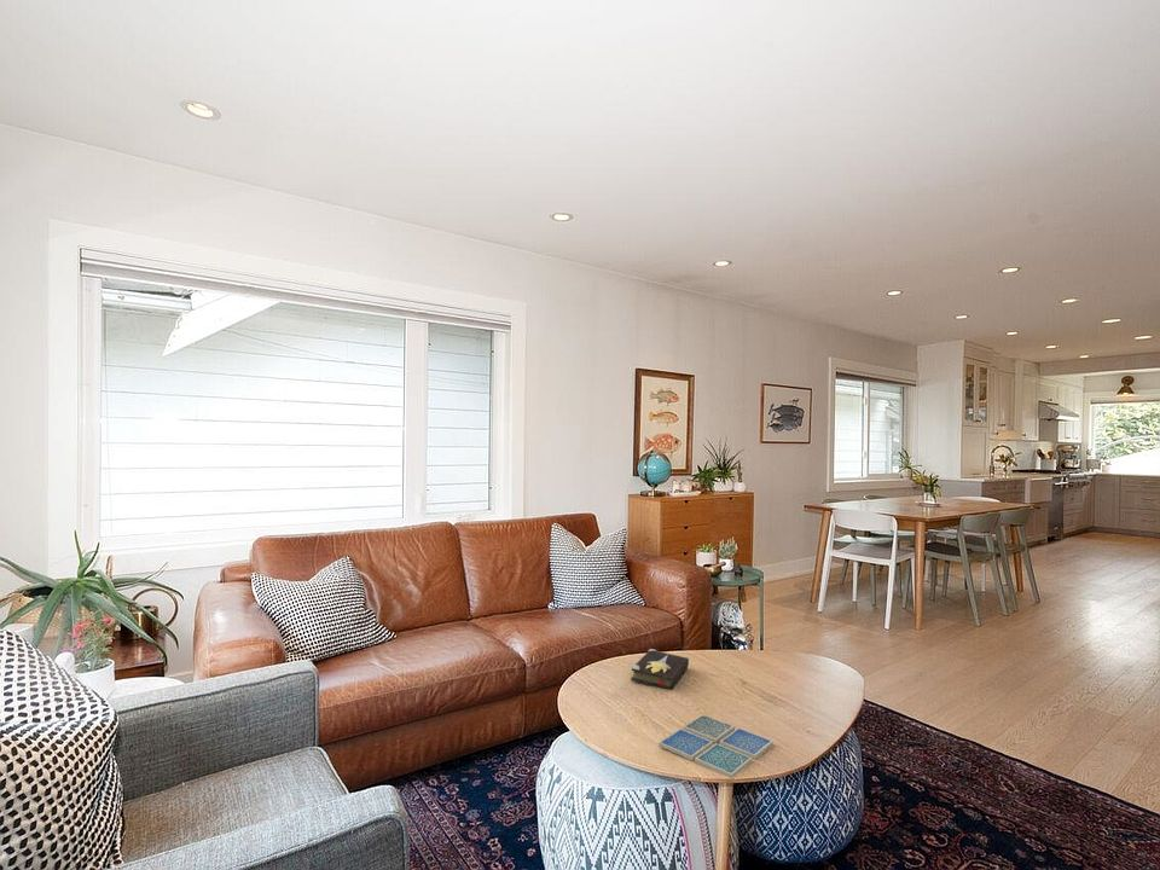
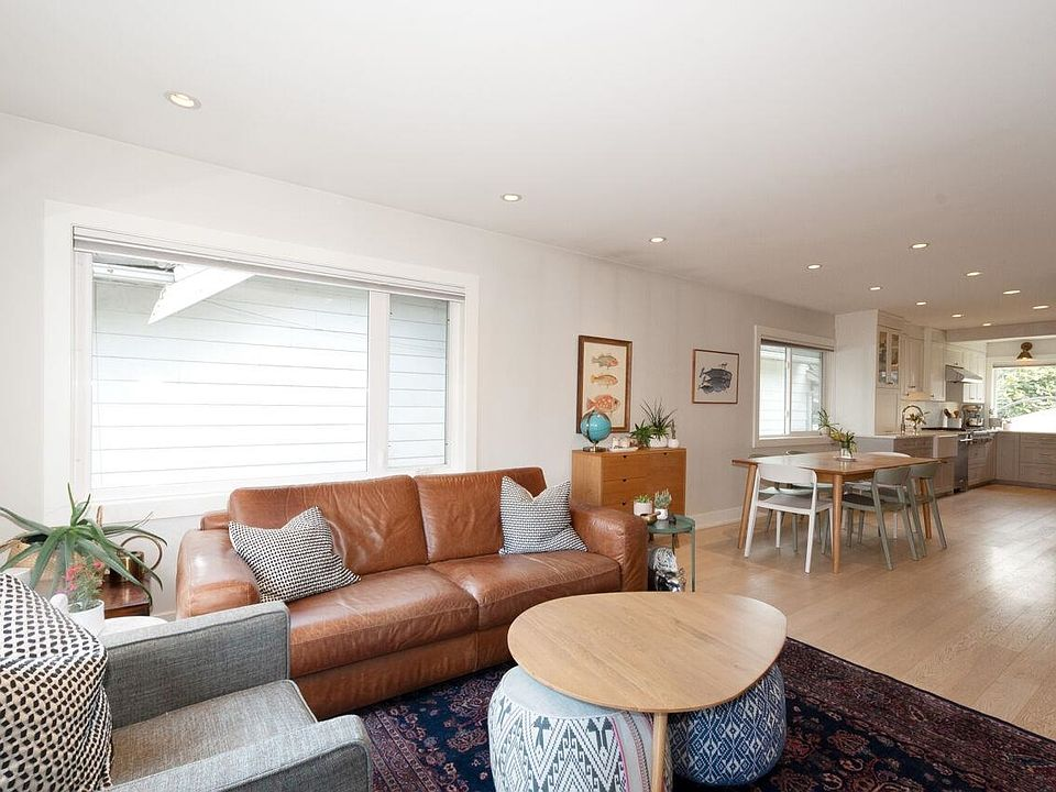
- drink coaster [657,713,775,779]
- hardback book [630,648,690,691]
